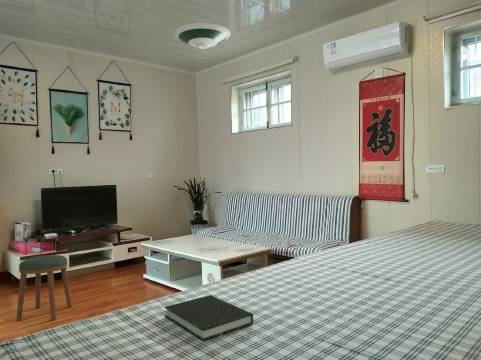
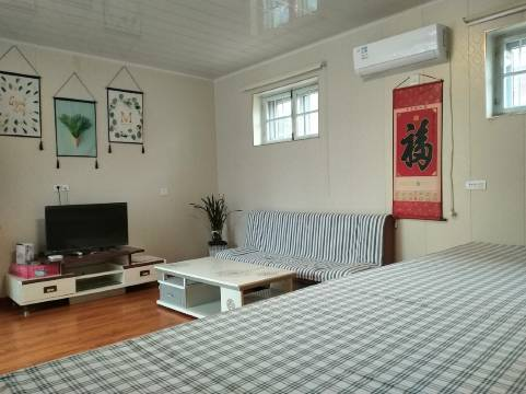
- stool [15,254,73,322]
- book [164,294,254,342]
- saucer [173,21,232,50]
